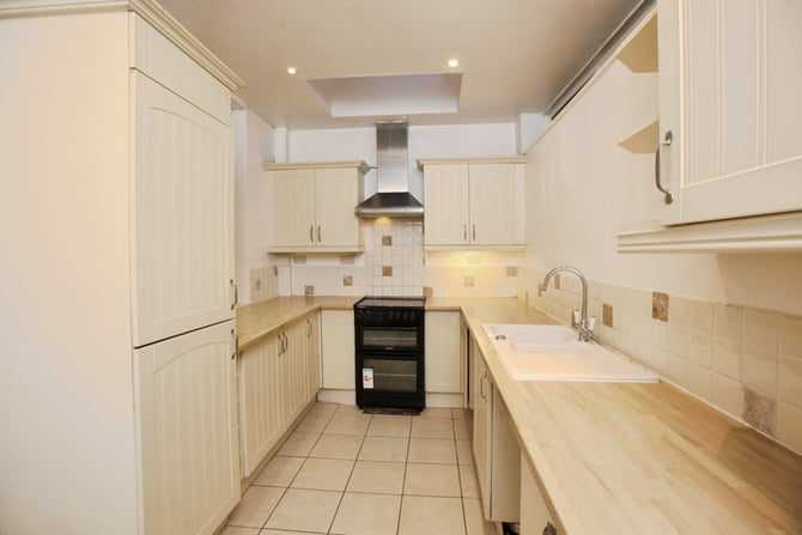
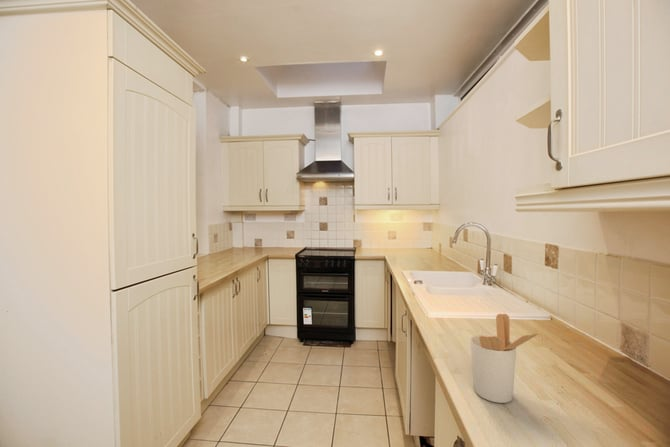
+ utensil holder [469,313,544,404]
